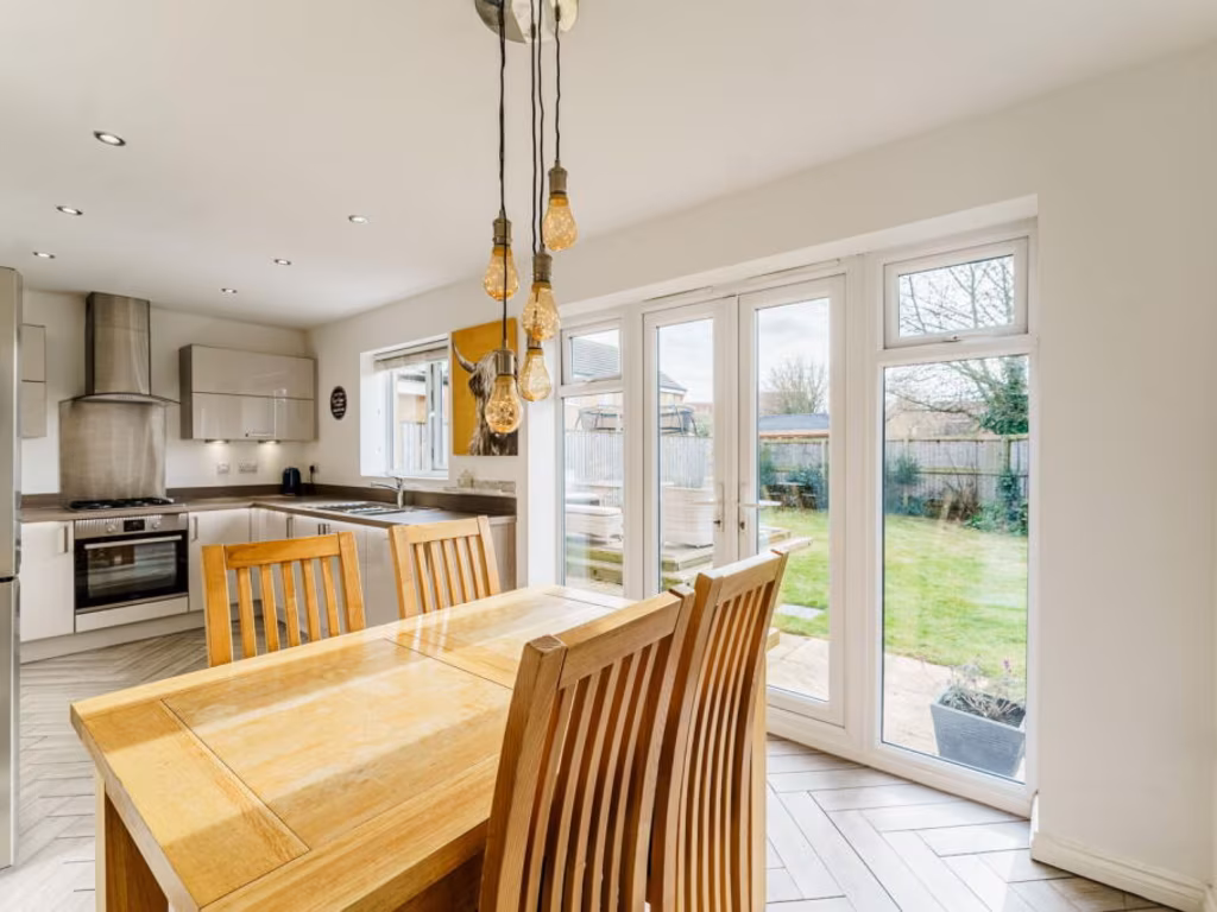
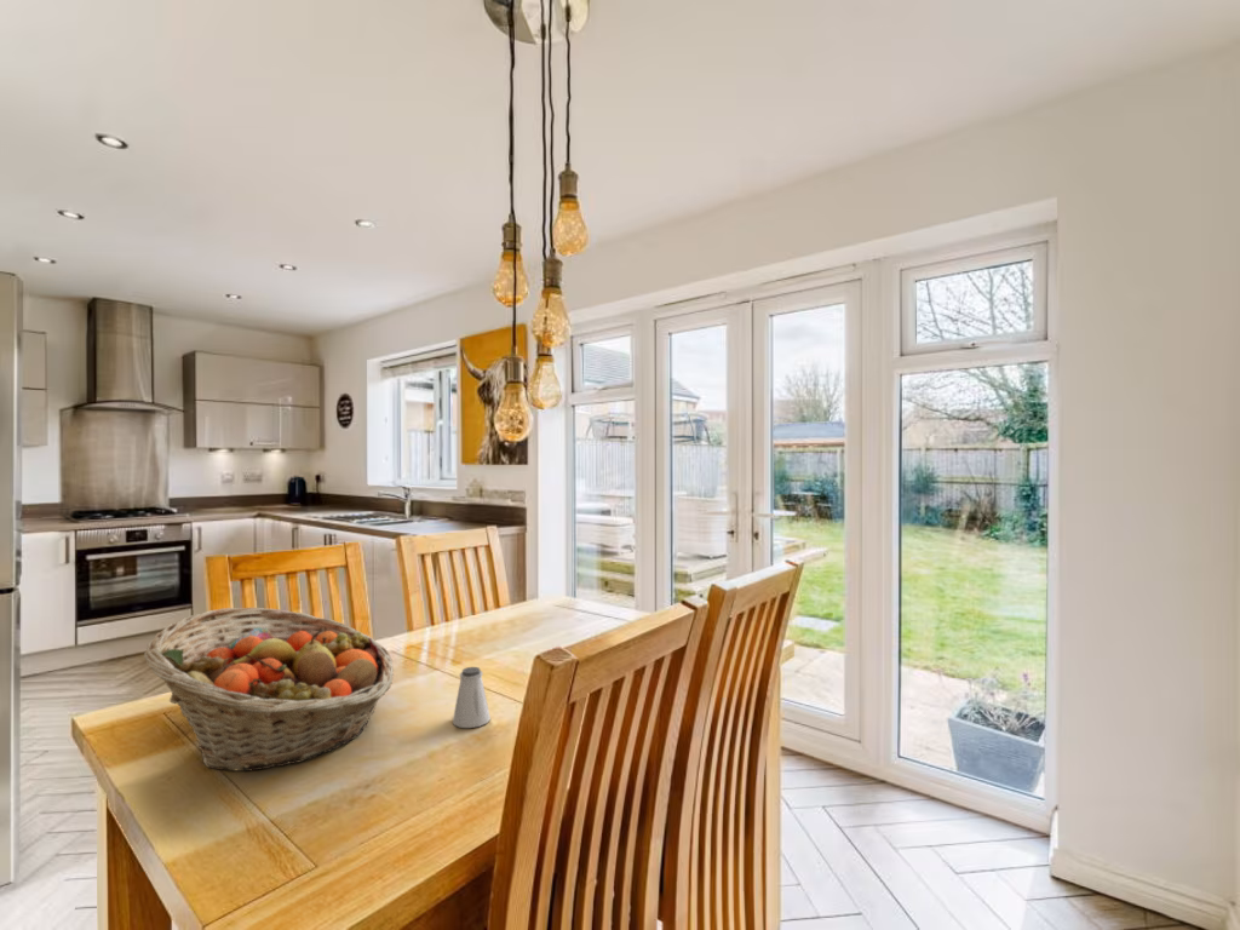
+ saltshaker [452,666,492,729]
+ fruit basket [143,607,395,773]
